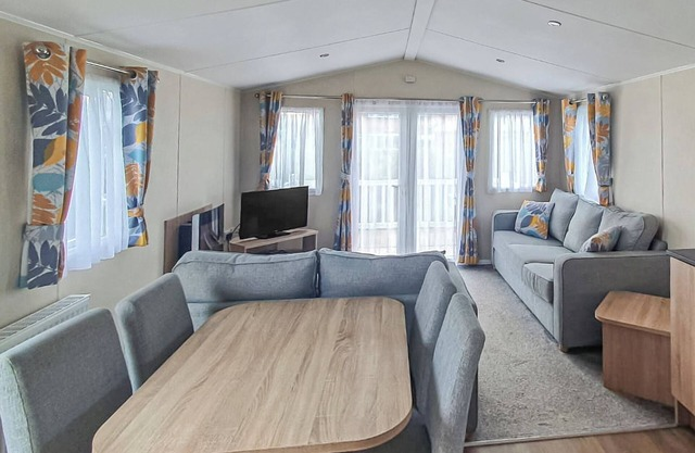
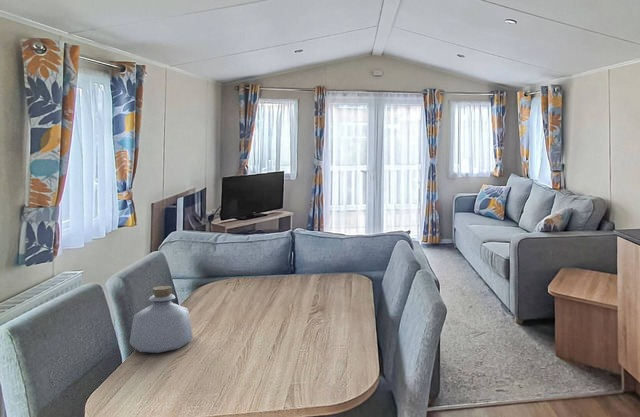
+ bottle [128,285,194,354]
